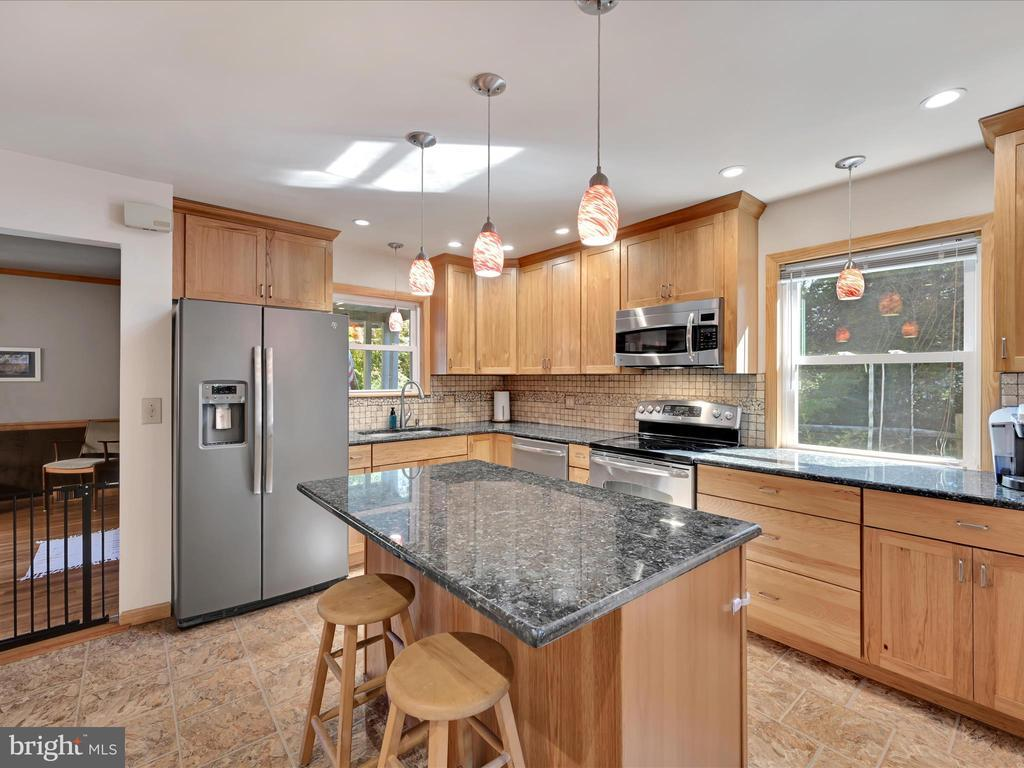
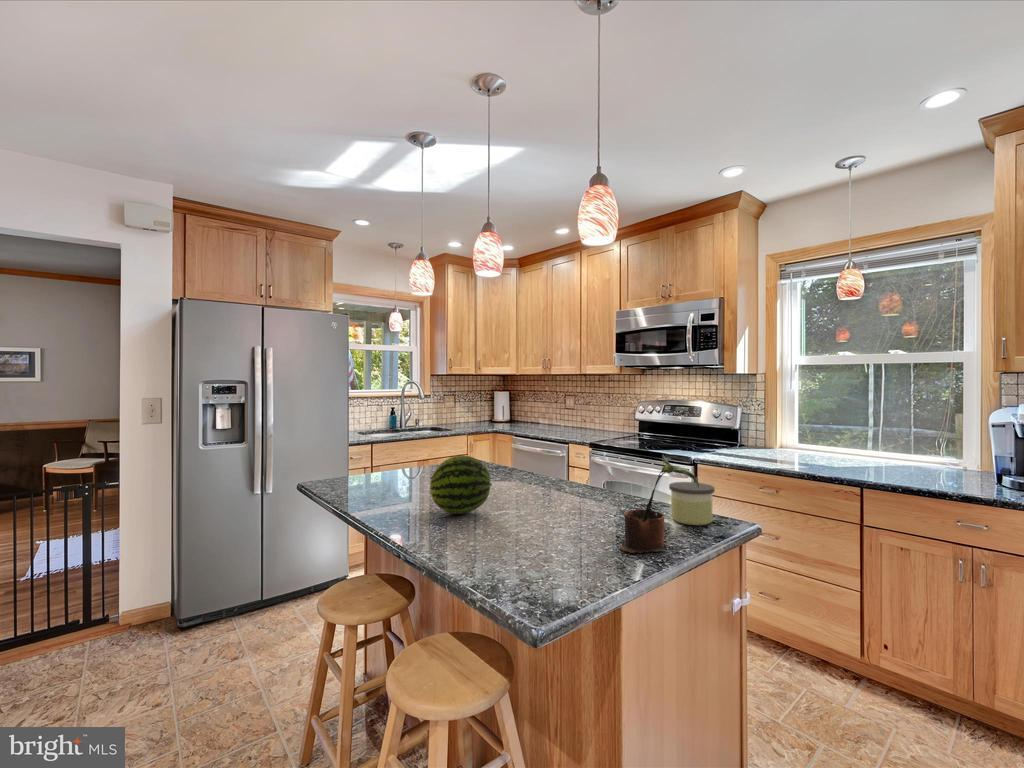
+ potted plant [619,453,700,554]
+ candle [668,481,716,526]
+ fruit [429,455,493,515]
